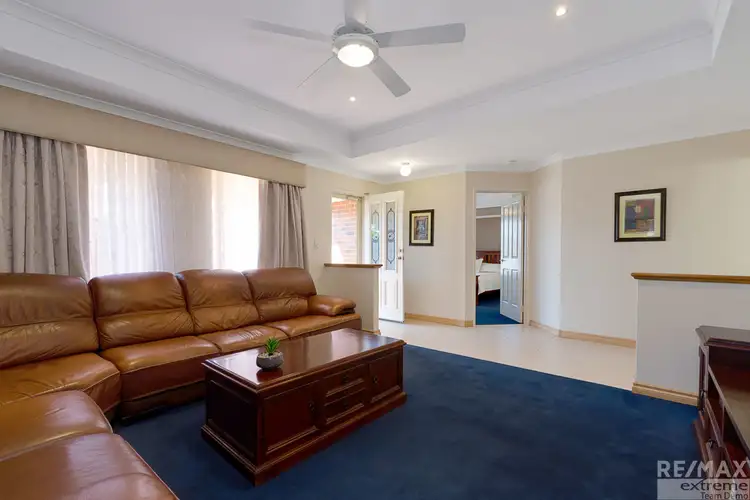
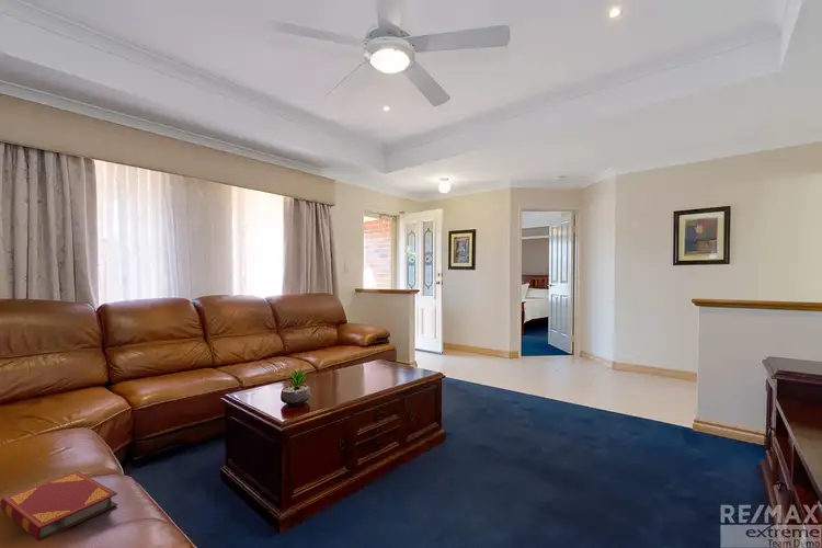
+ hardback book [0,470,118,543]
